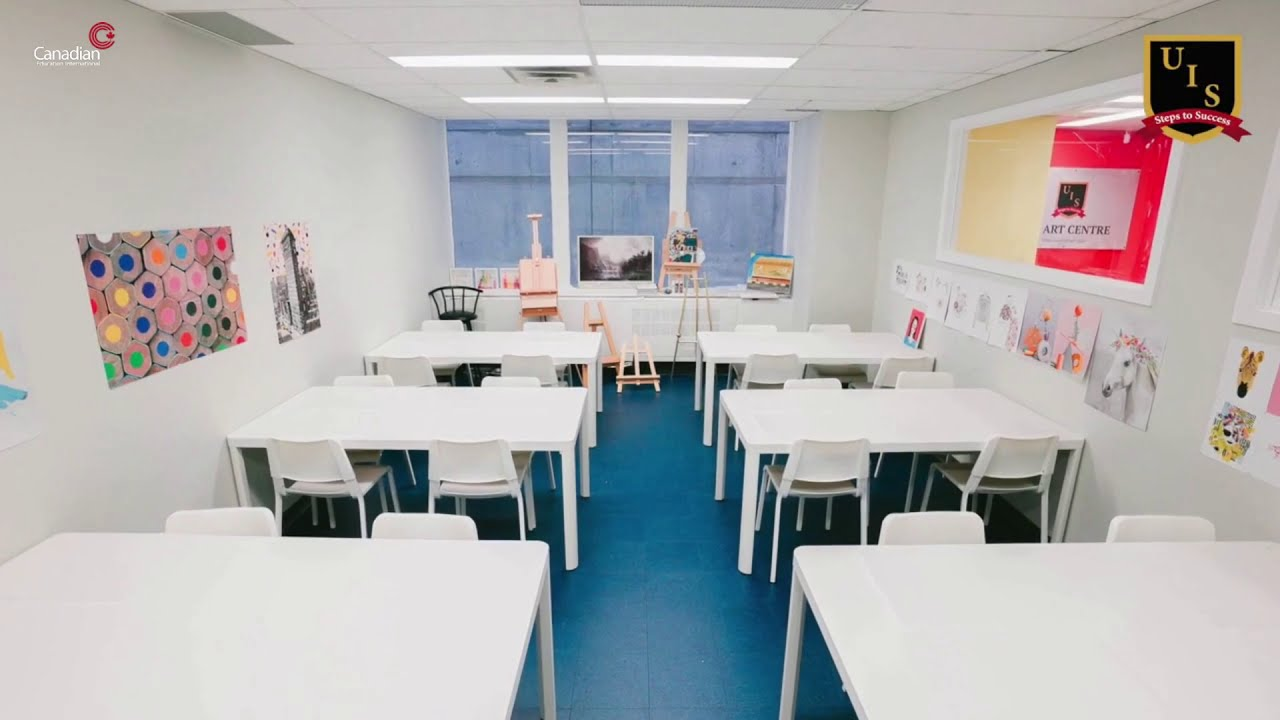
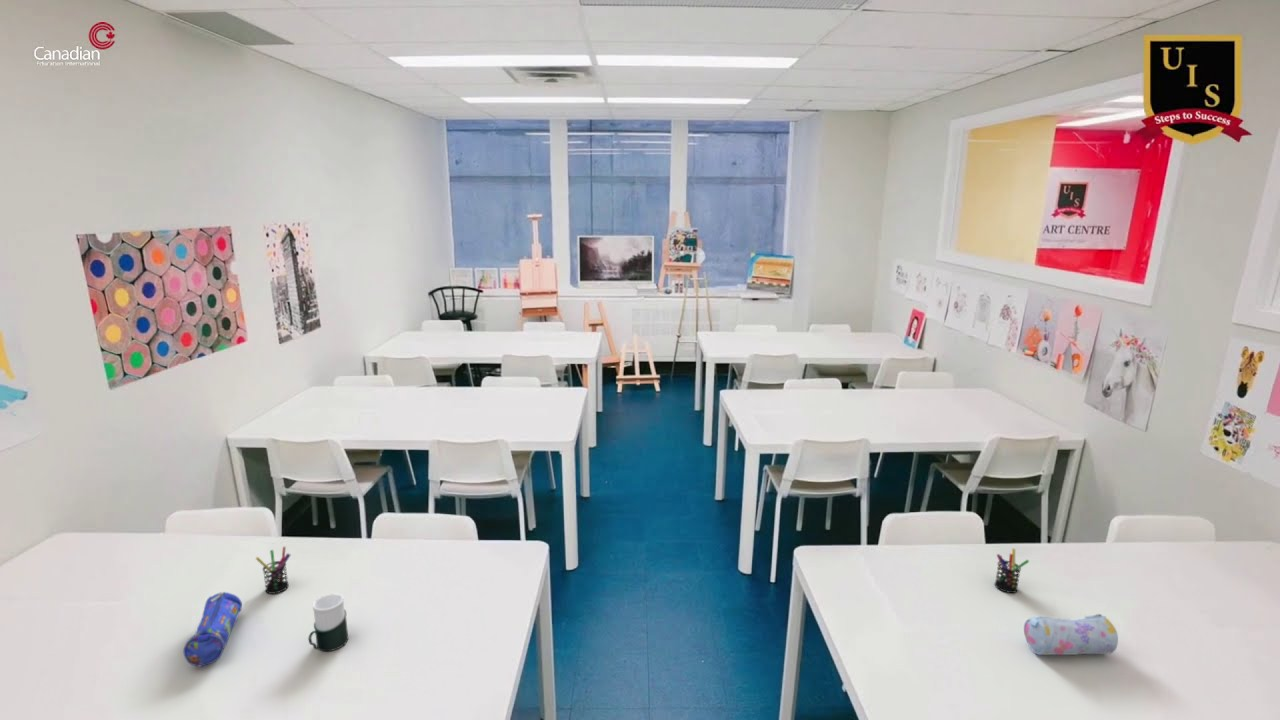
+ pencil case [1023,613,1119,656]
+ pencil case [183,591,243,667]
+ pen holder [994,548,1030,594]
+ pen holder [255,546,291,595]
+ cup [308,592,349,652]
